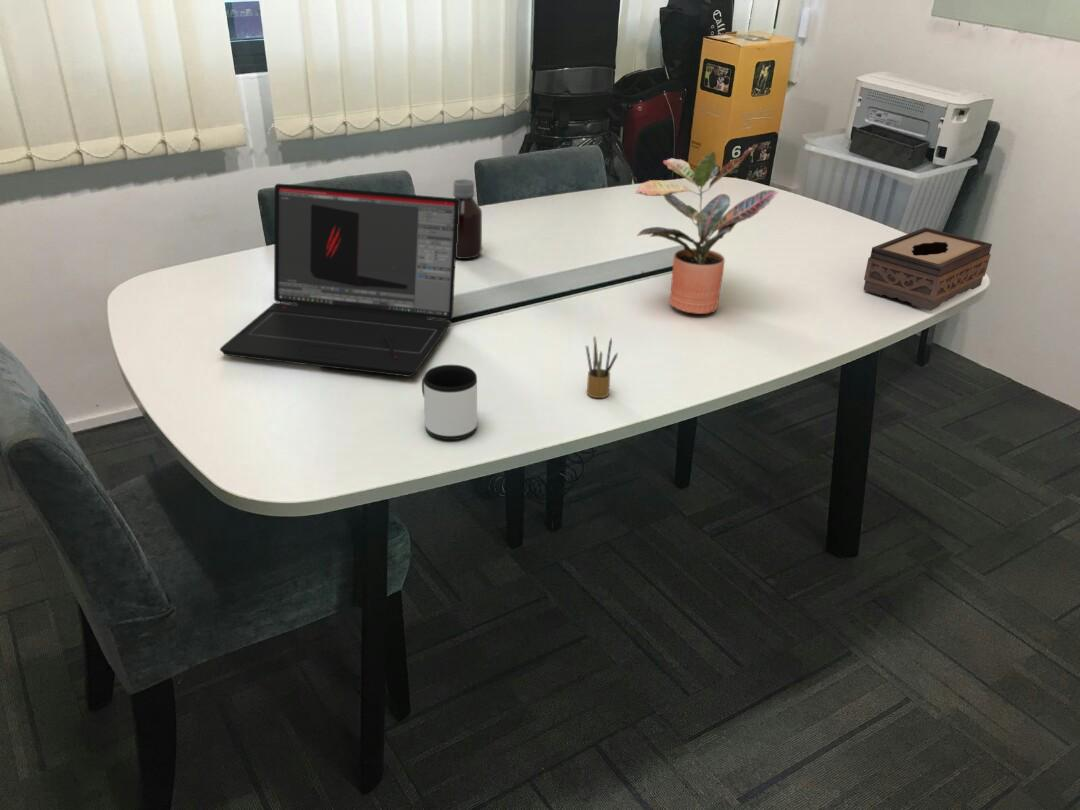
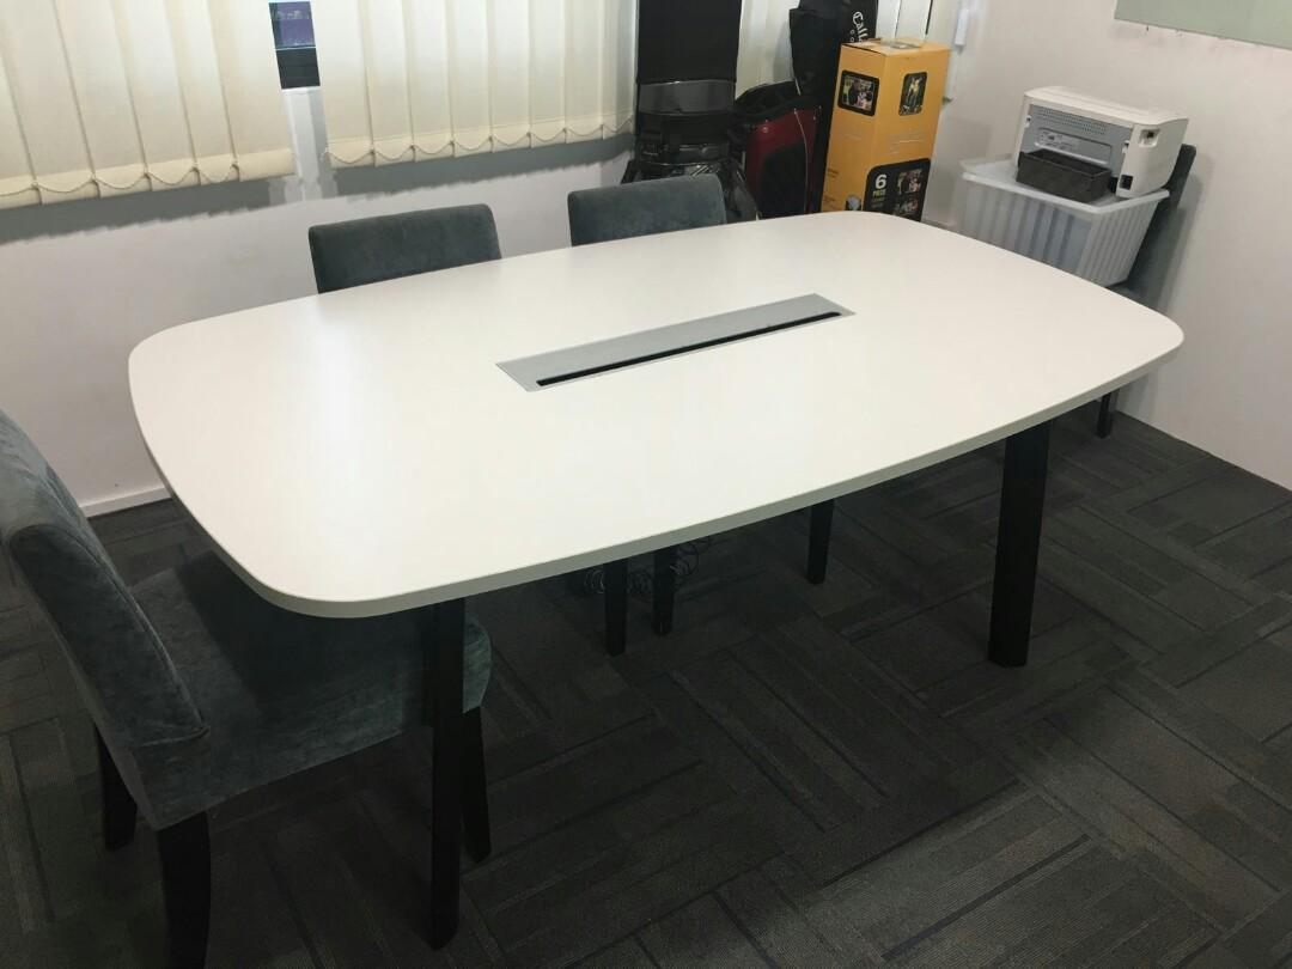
- bottle [452,178,483,260]
- laptop [219,183,459,378]
- mug [421,364,478,441]
- tissue box [862,226,993,312]
- potted plant [634,146,779,315]
- pencil box [585,334,619,399]
